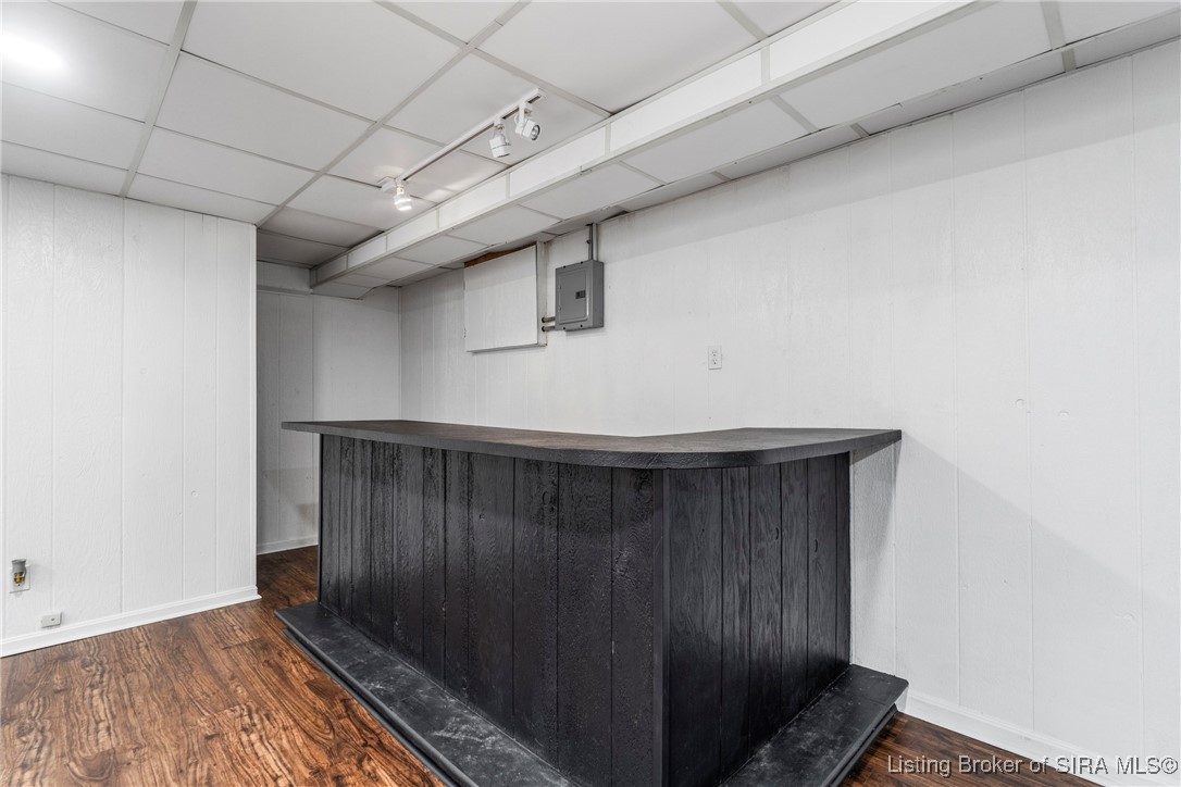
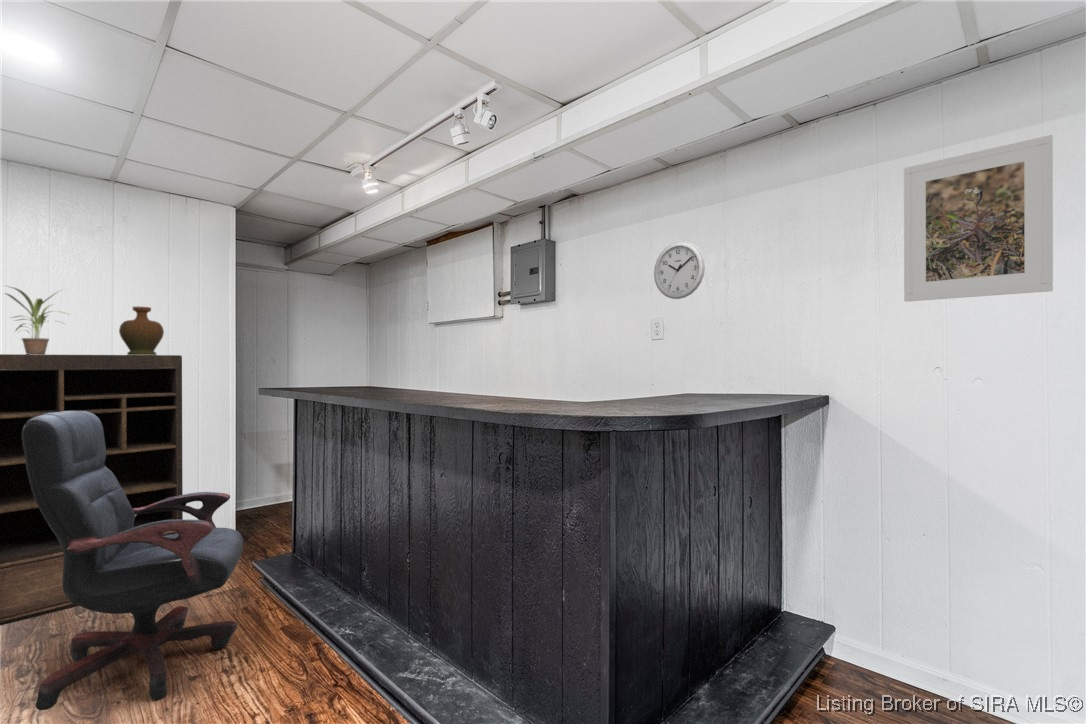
+ decorative vase [118,306,165,355]
+ bookshelf [0,353,184,627]
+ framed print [903,134,1054,303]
+ wall clock [653,240,706,300]
+ office chair [22,411,244,711]
+ potted plant [3,284,72,355]
